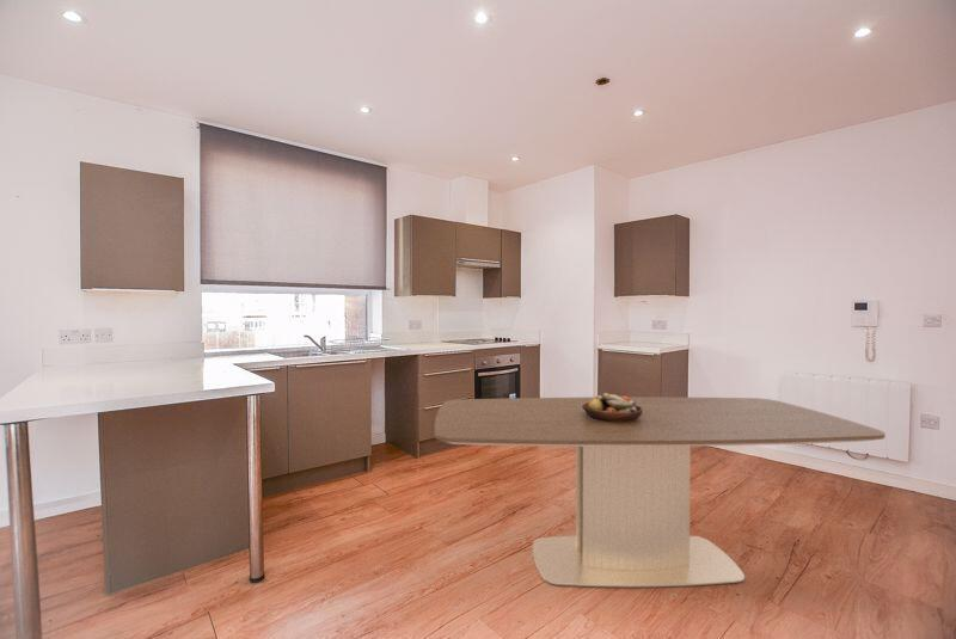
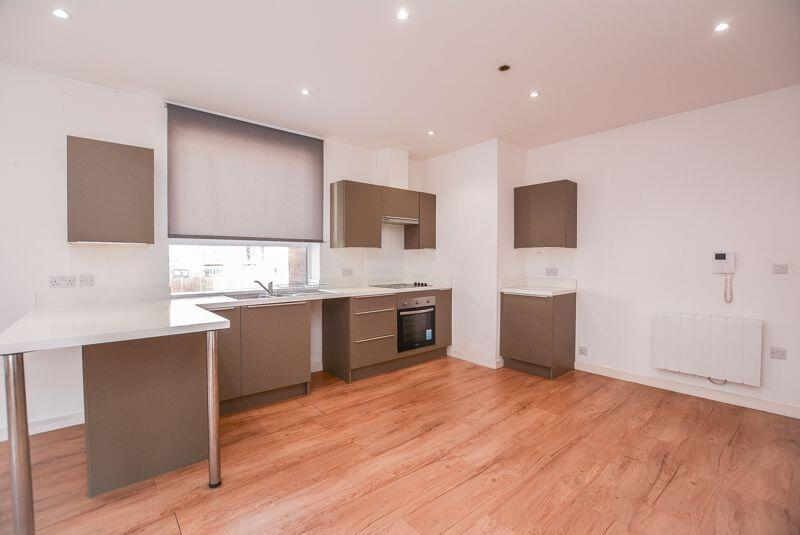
- fruit bowl [582,392,643,422]
- dining table [434,397,887,588]
